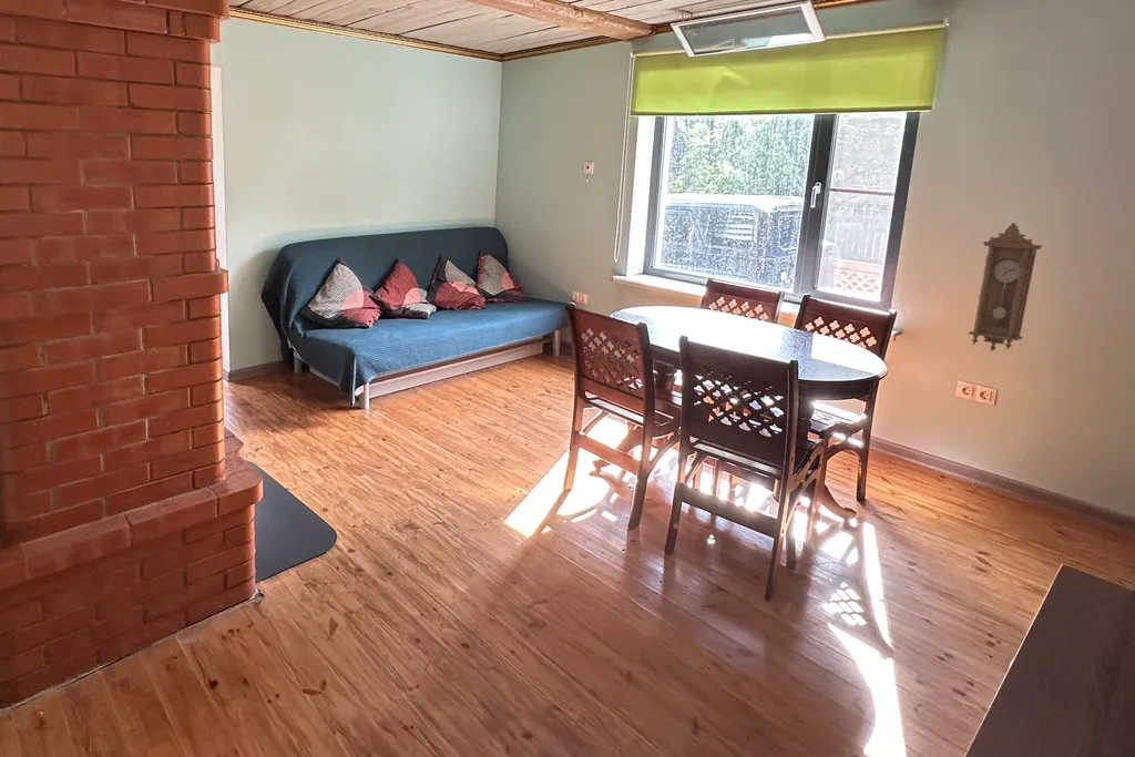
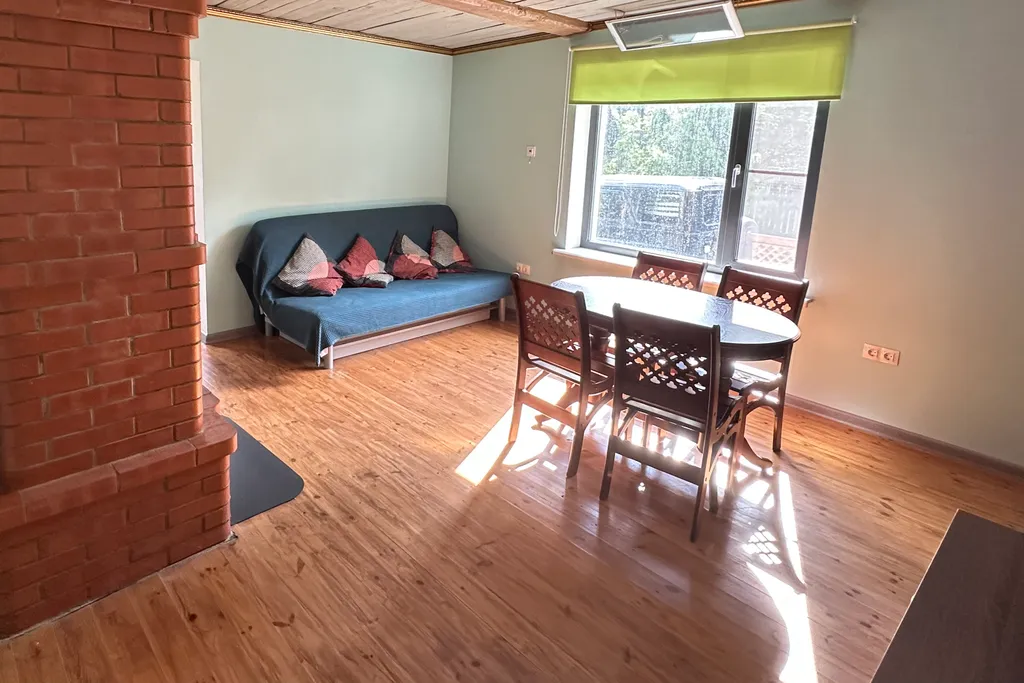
- pendulum clock [968,222,1043,352]
